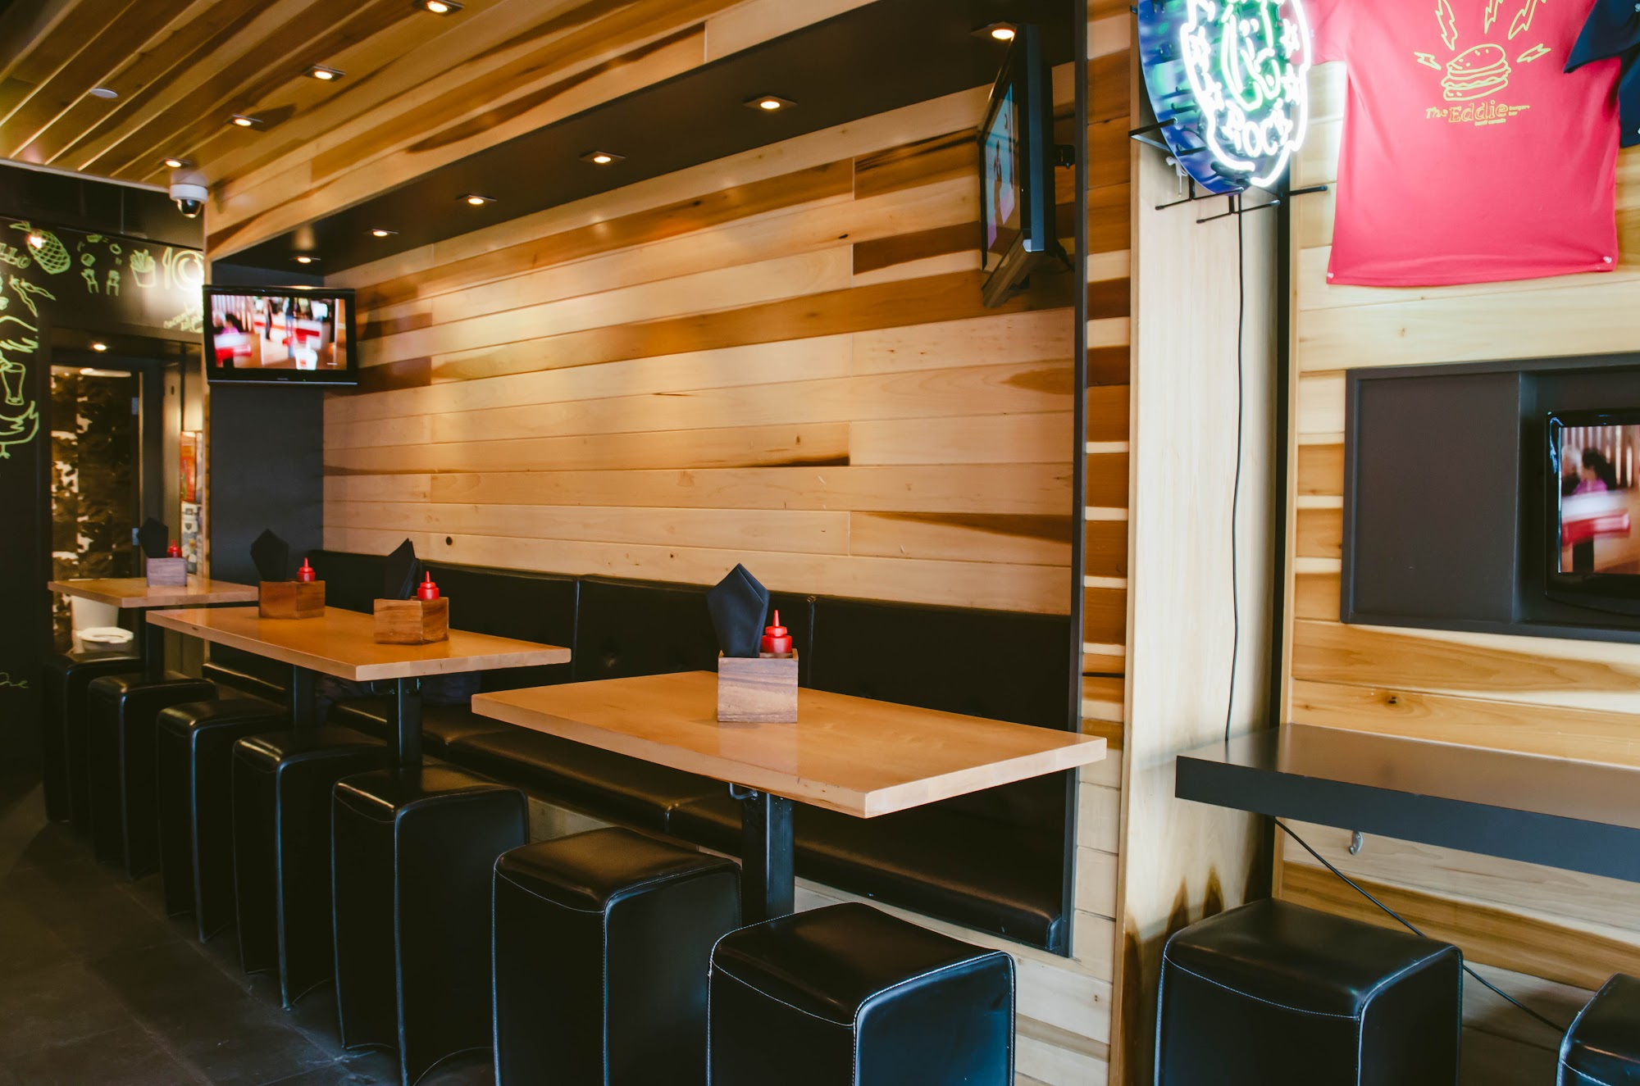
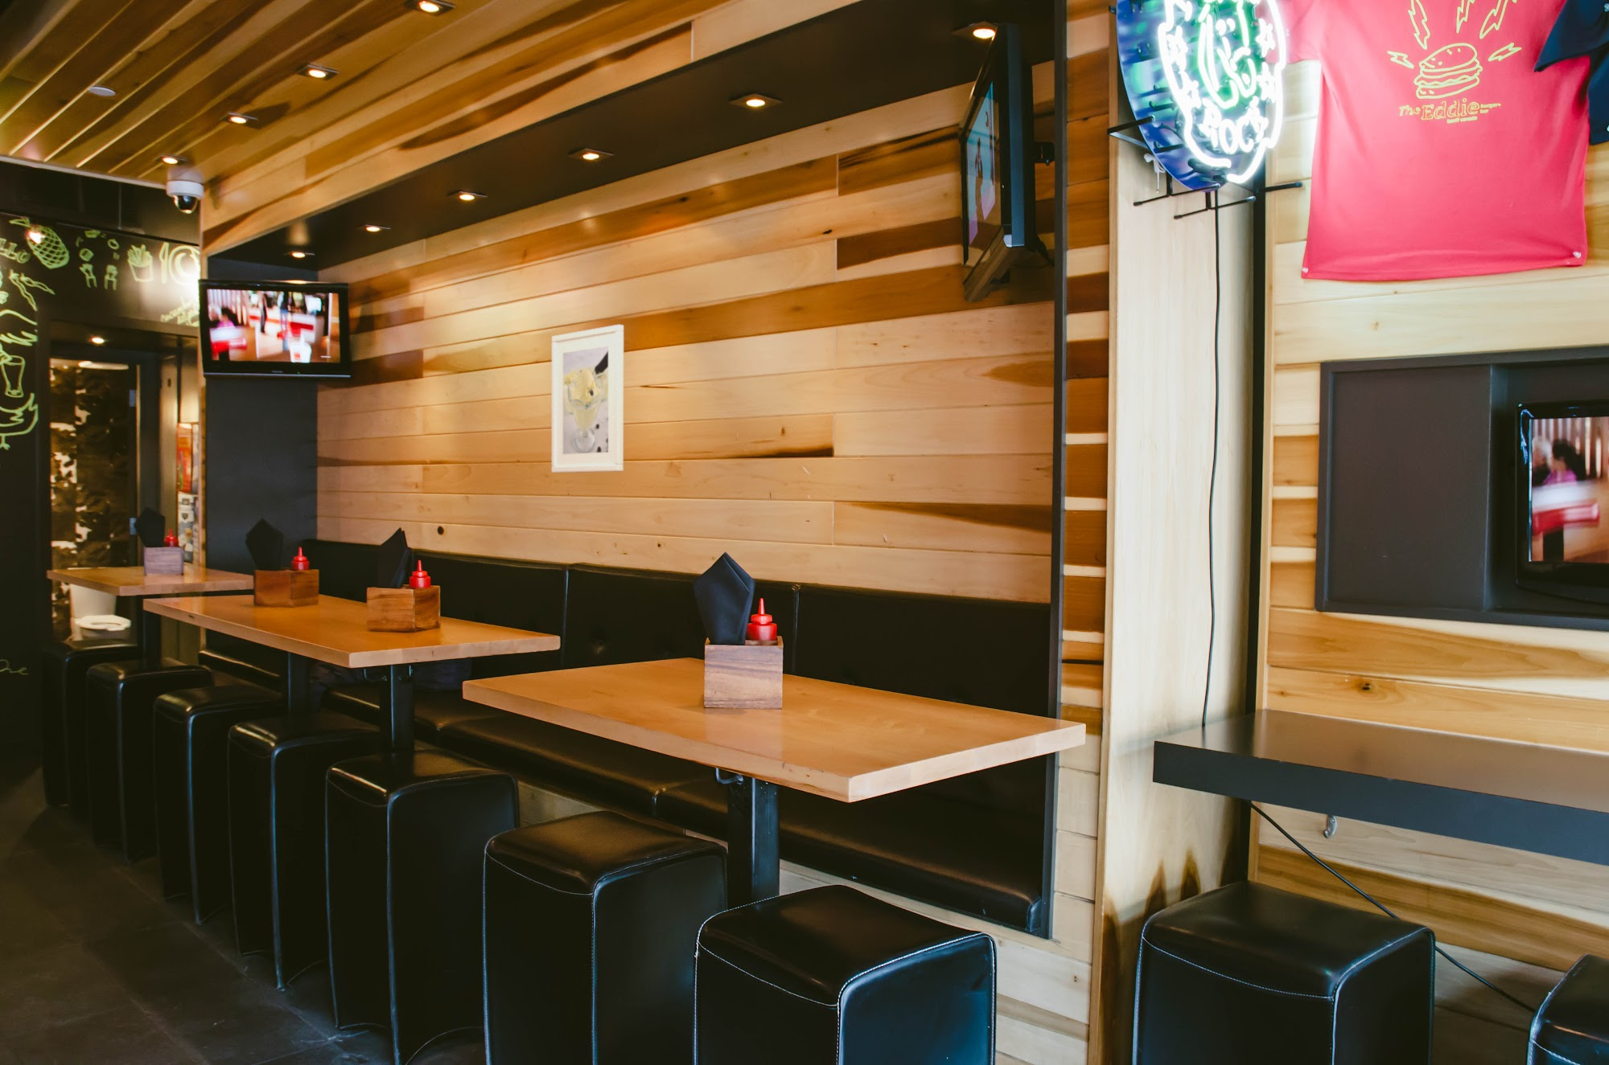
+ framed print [551,324,624,473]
